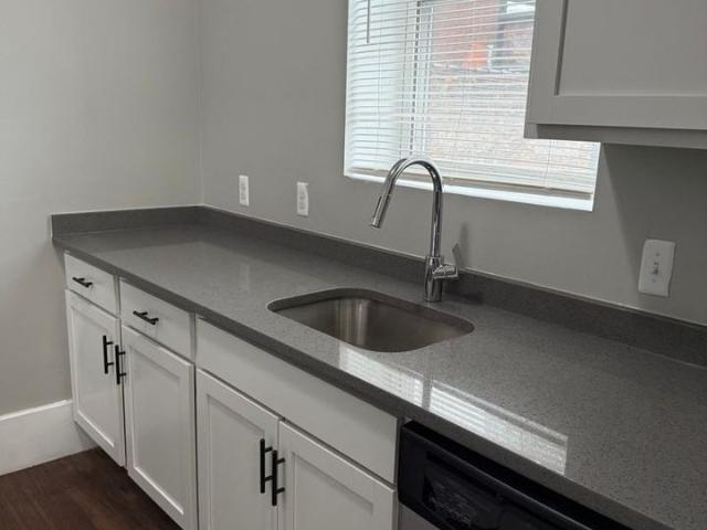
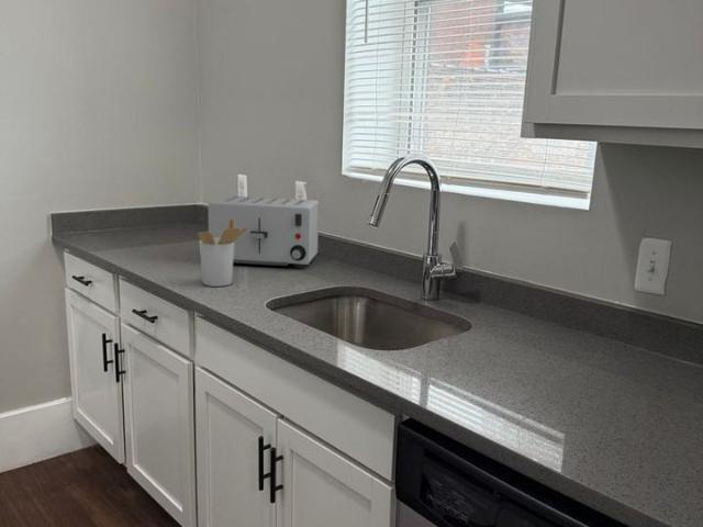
+ toaster [208,194,320,269]
+ utensil holder [197,218,248,288]
